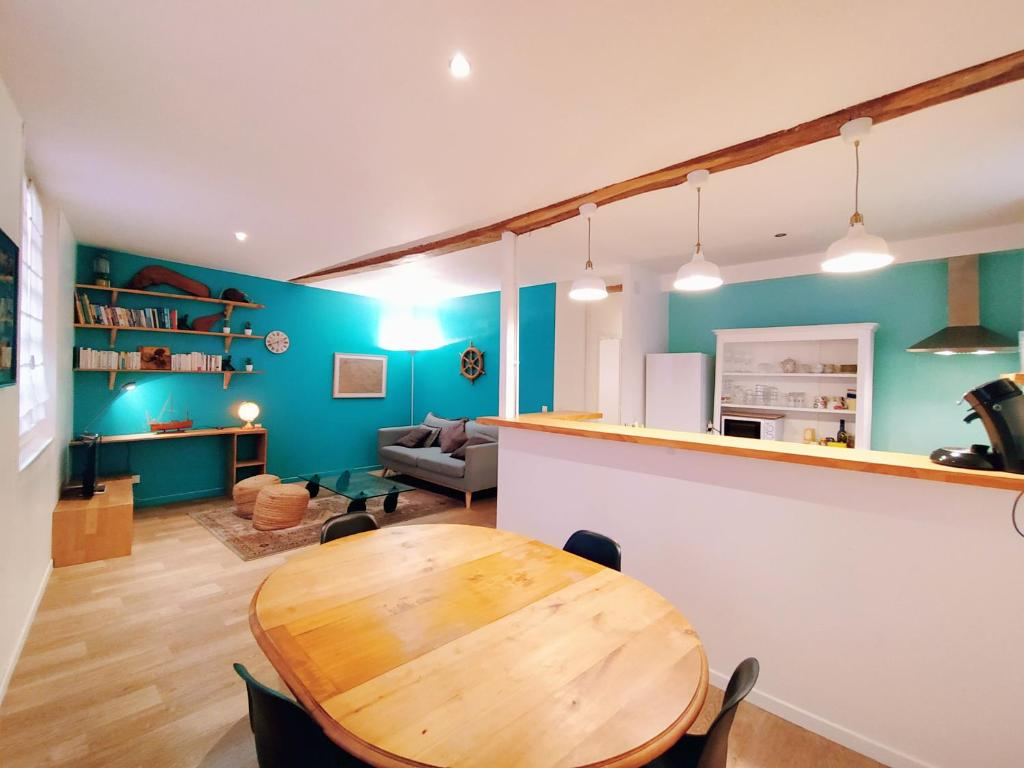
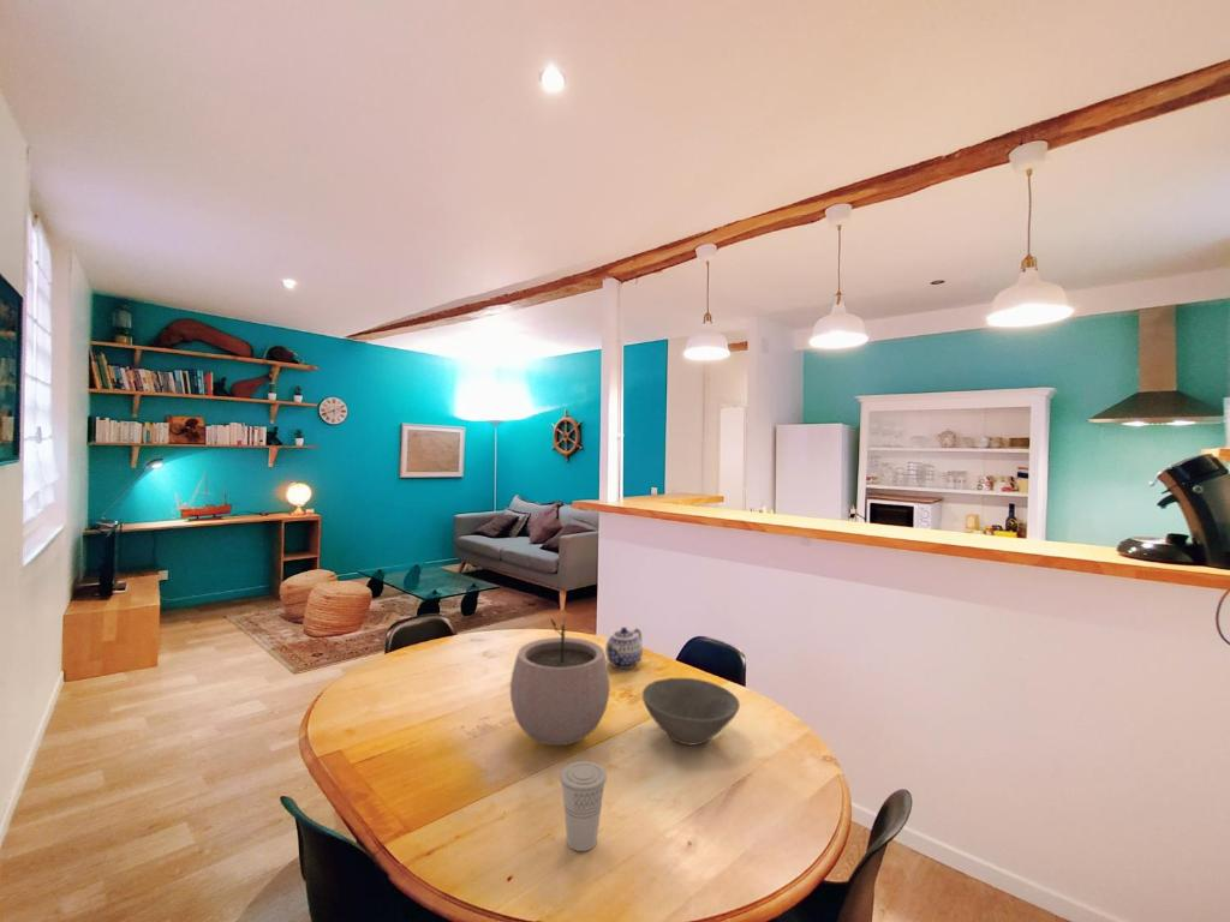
+ cup [559,760,608,852]
+ teapot [604,625,644,670]
+ plant pot [509,616,610,747]
+ bowl [641,677,741,746]
